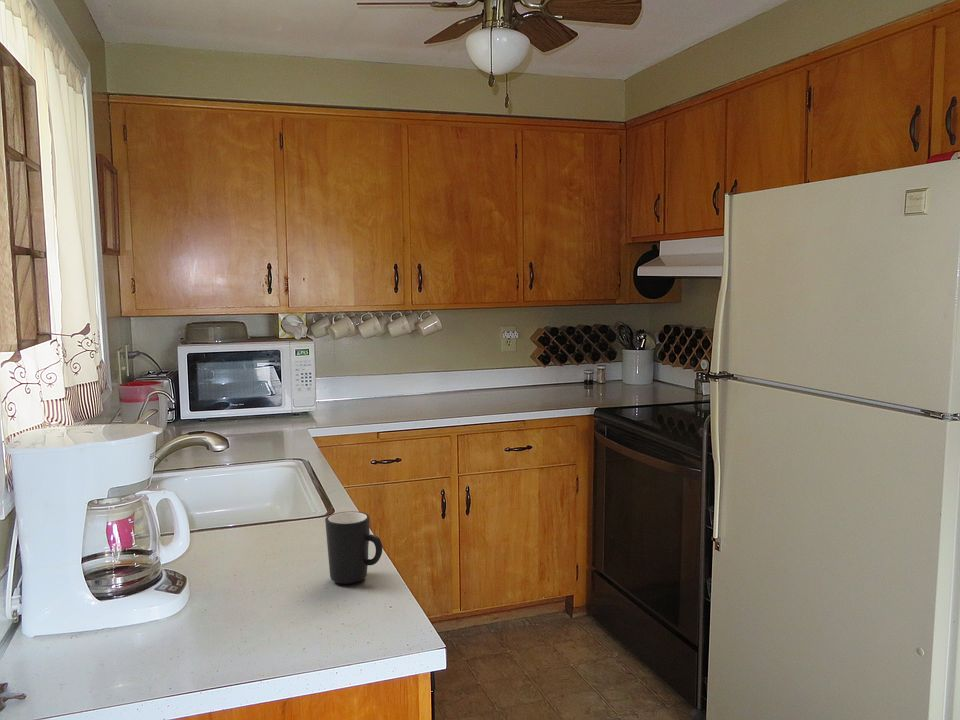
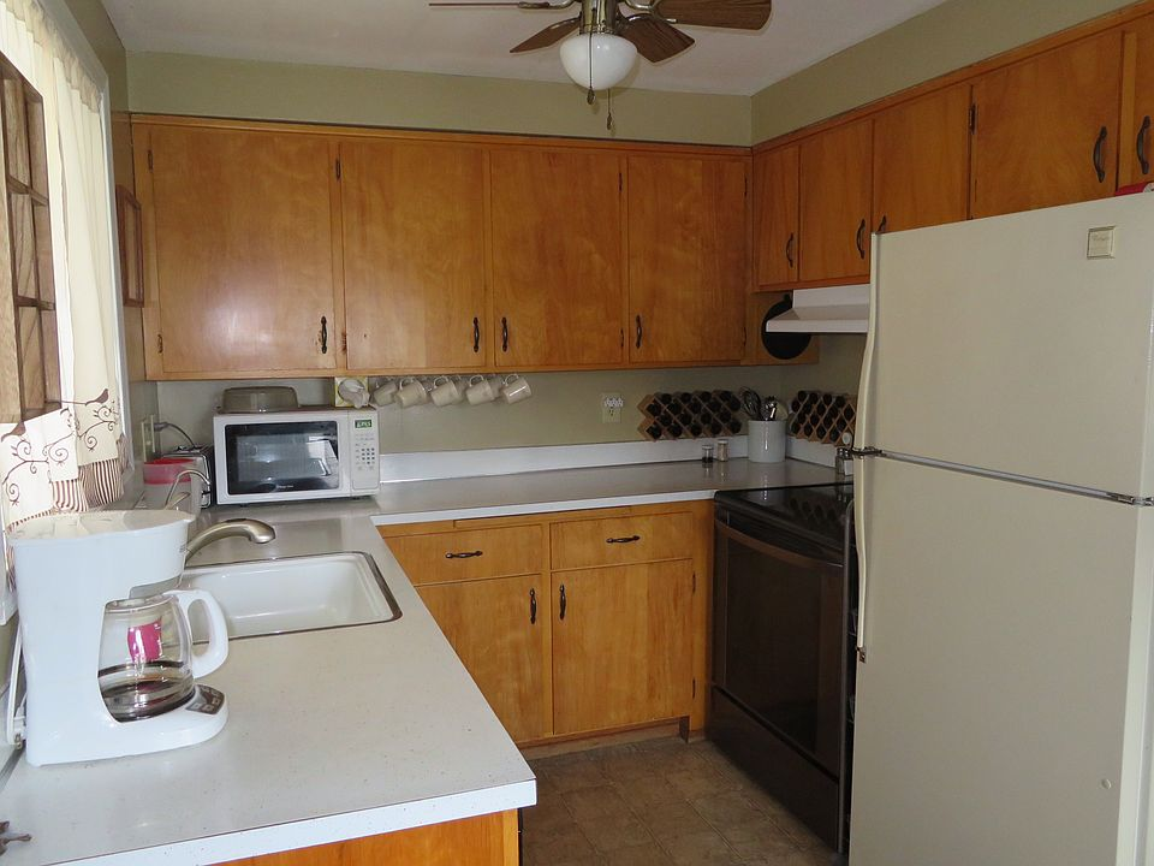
- mug [324,511,383,585]
